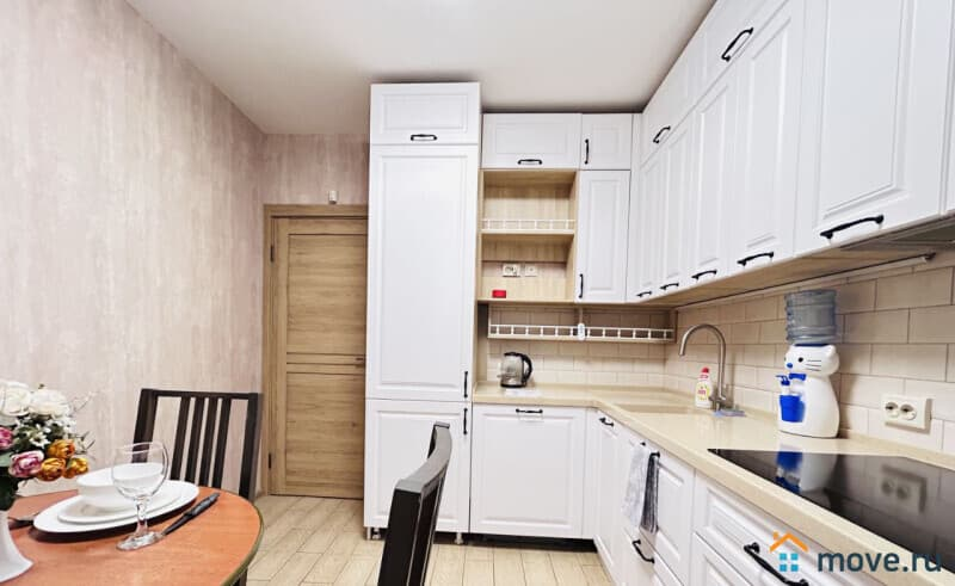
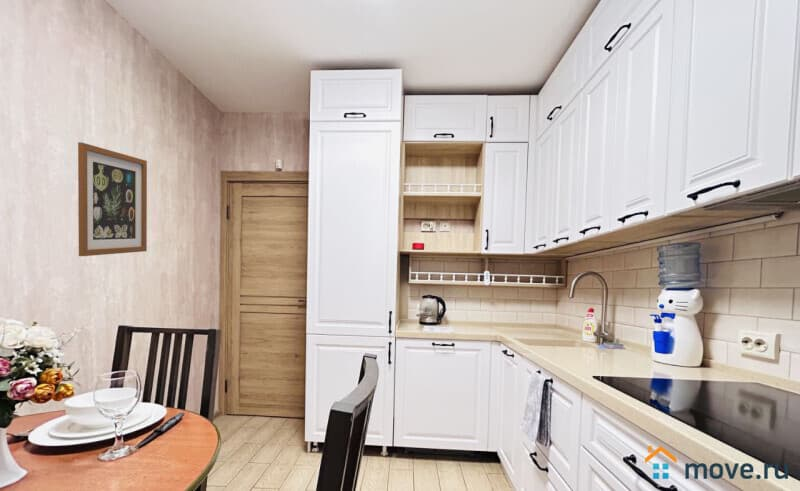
+ wall art [77,141,148,257]
